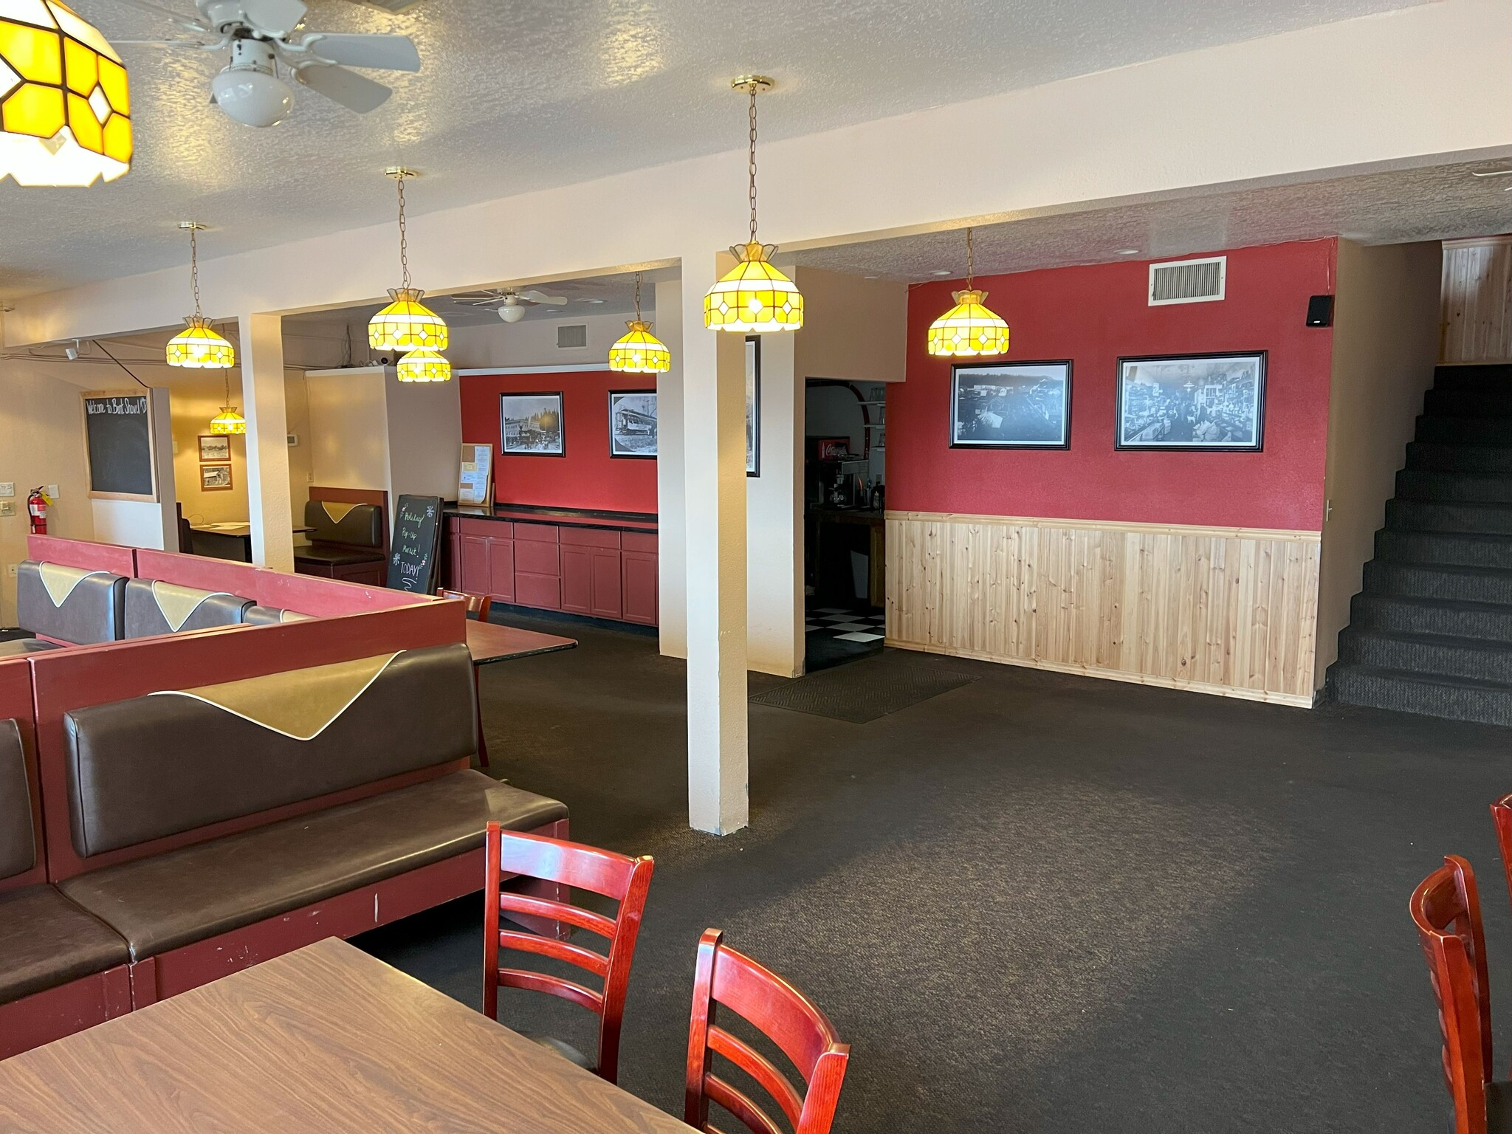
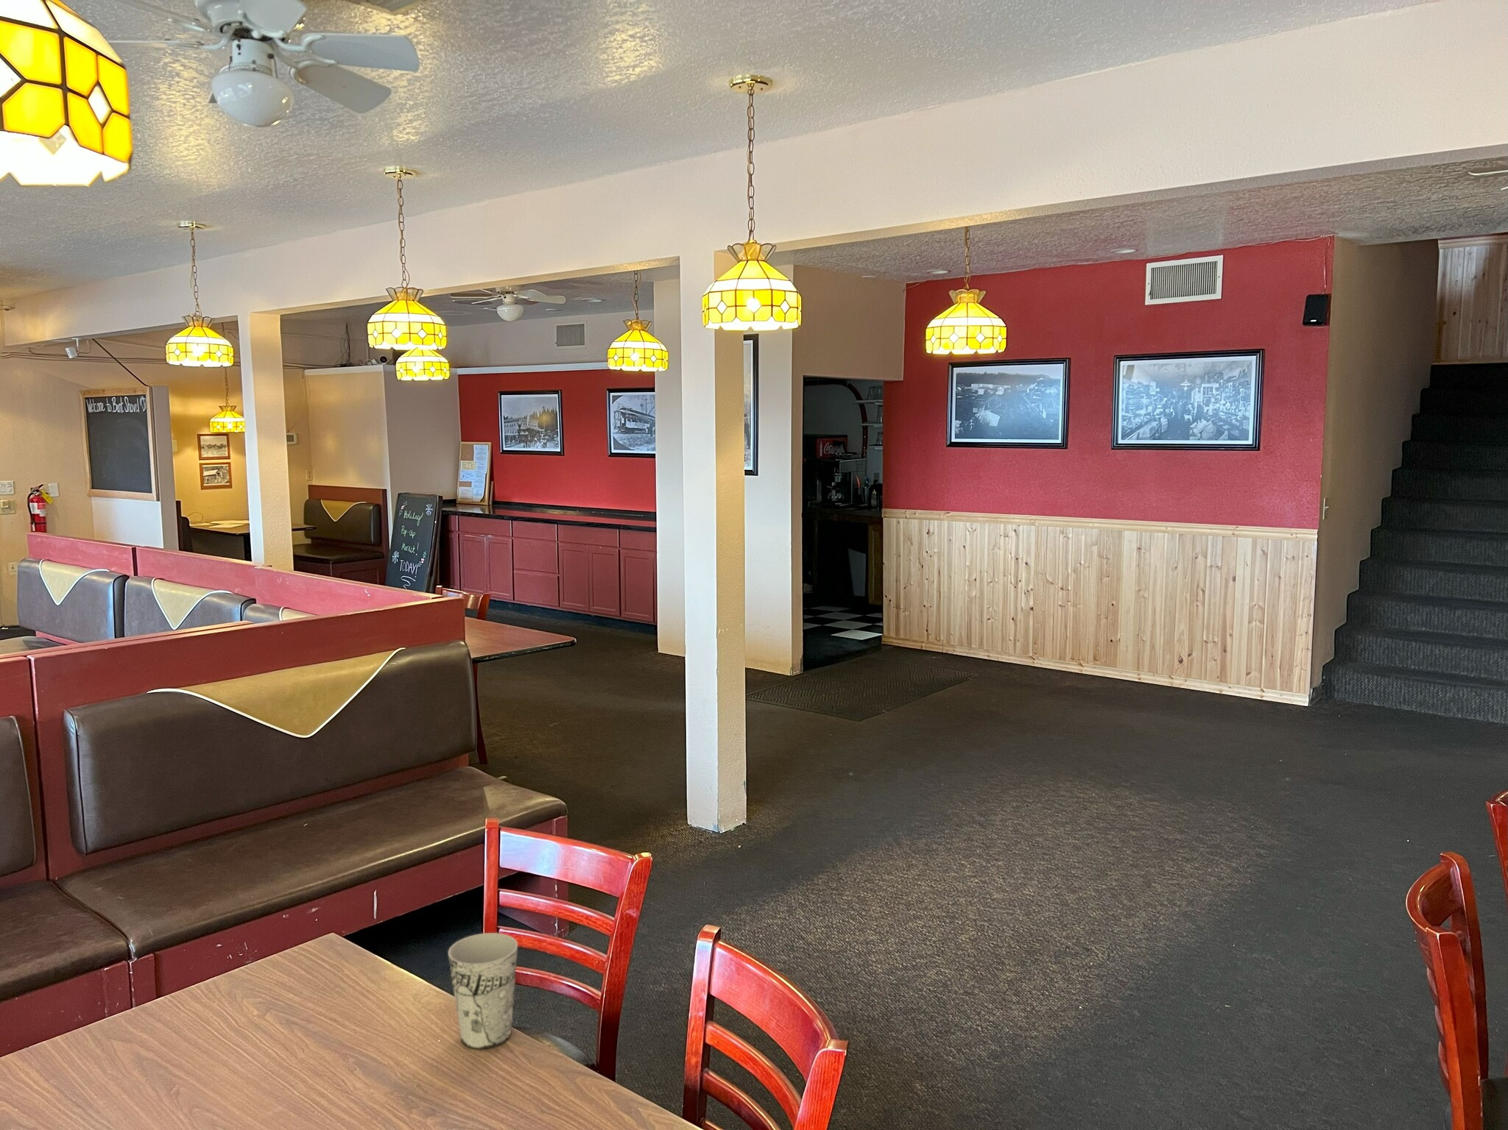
+ cup [448,932,519,1049]
